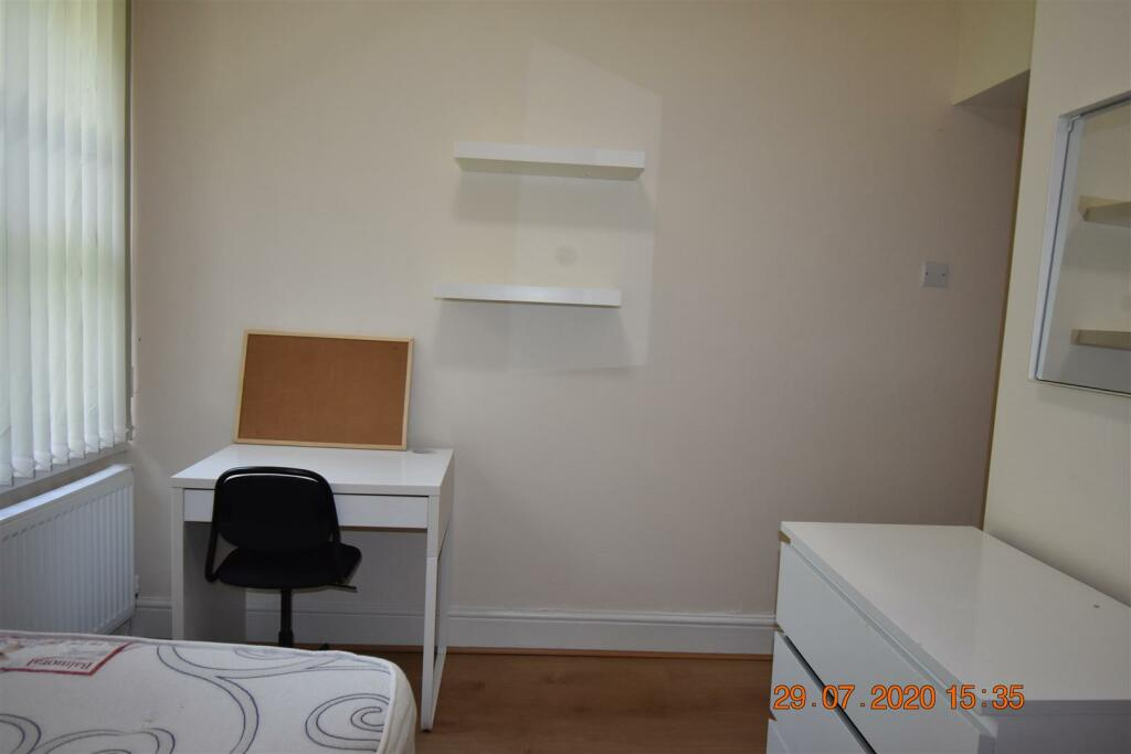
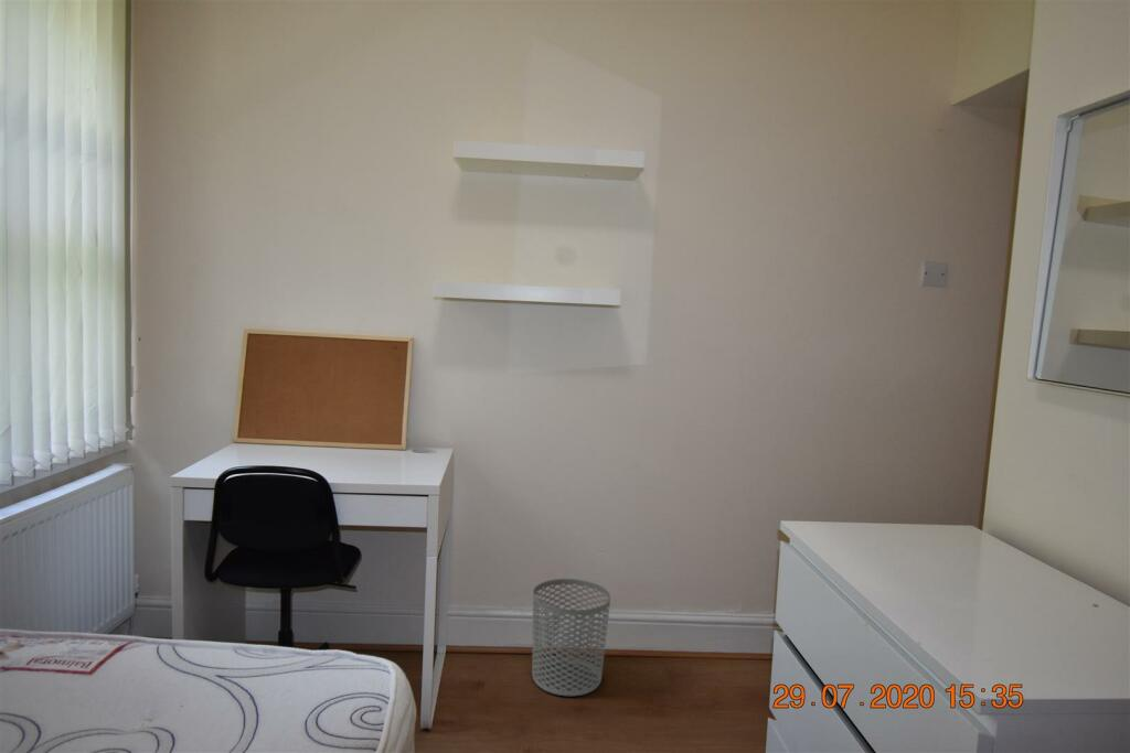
+ waste bin [531,578,611,697]
